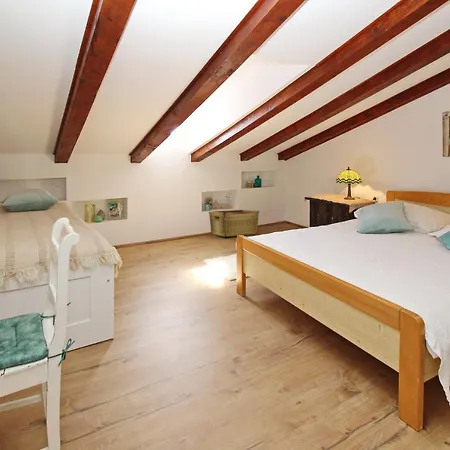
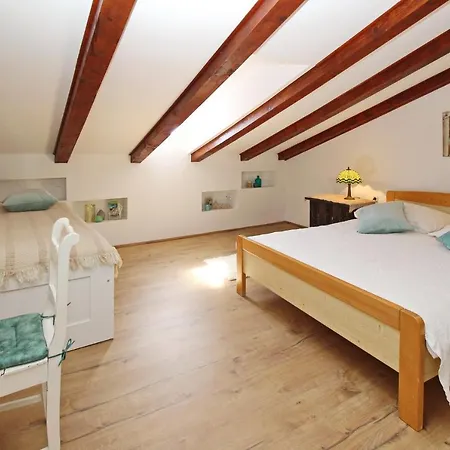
- hamper [208,209,260,238]
